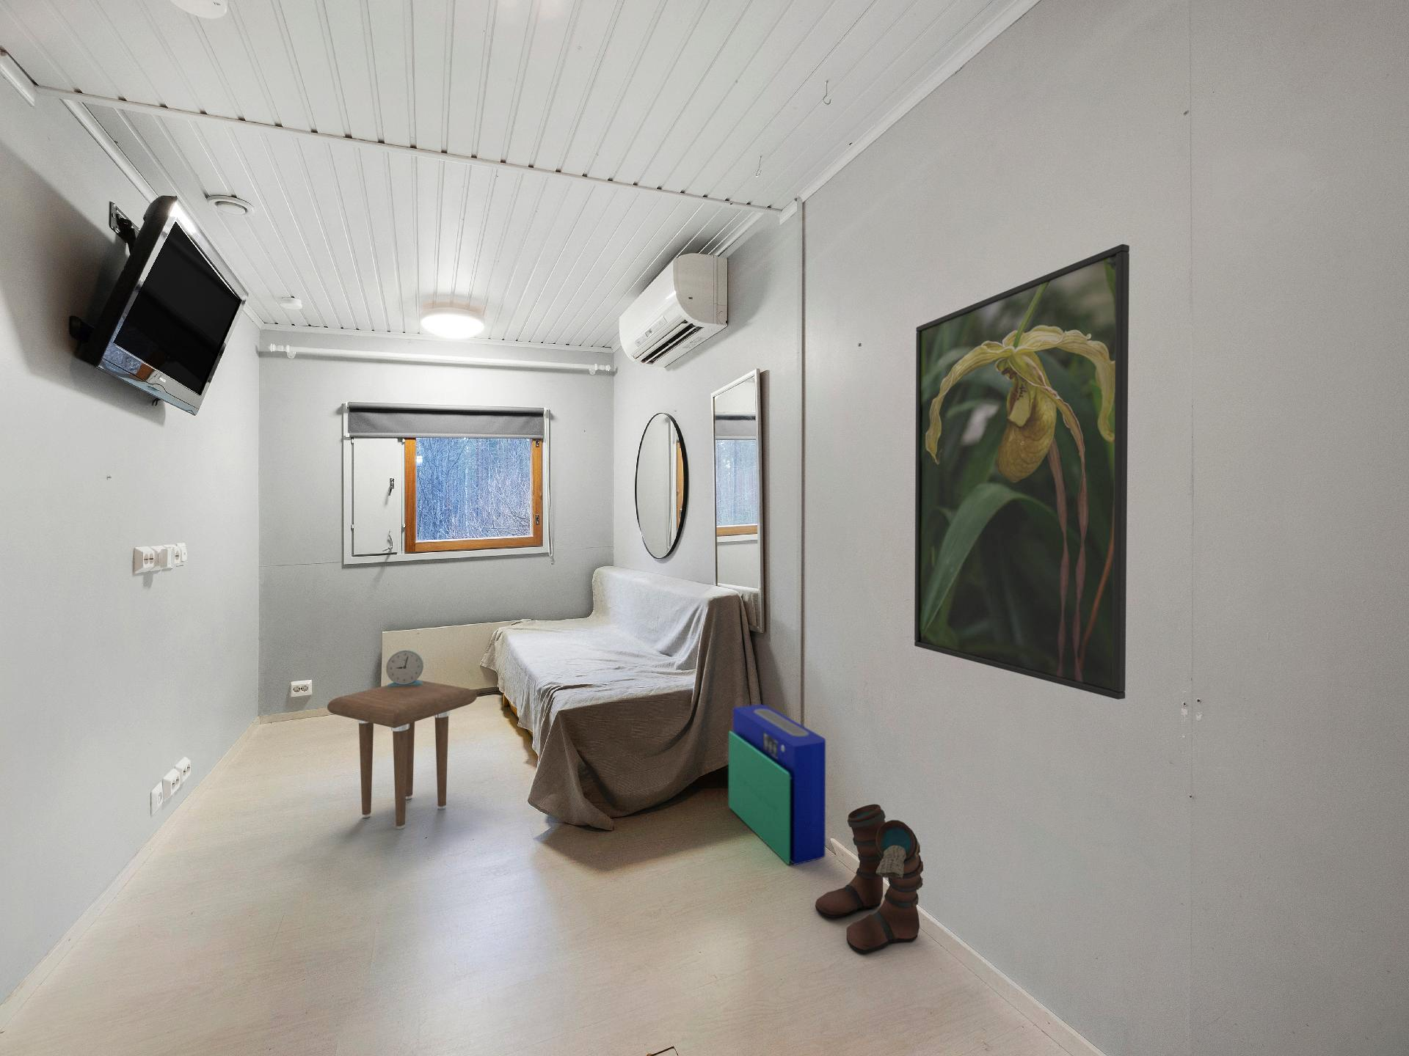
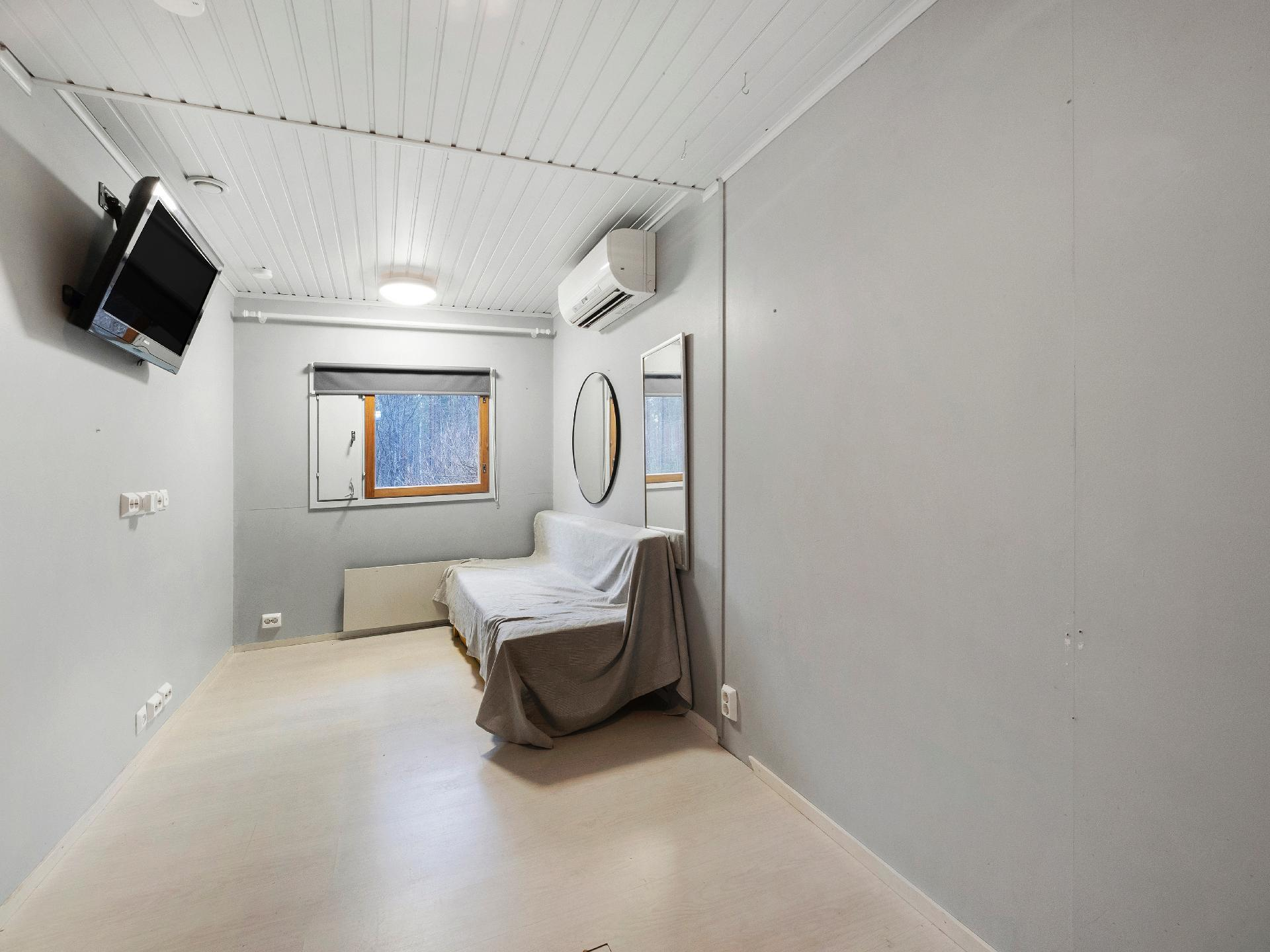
- alarm clock [385,649,424,687]
- boots [814,804,924,954]
- side table [326,679,478,830]
- air purifier [728,704,827,866]
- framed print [914,243,1131,700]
